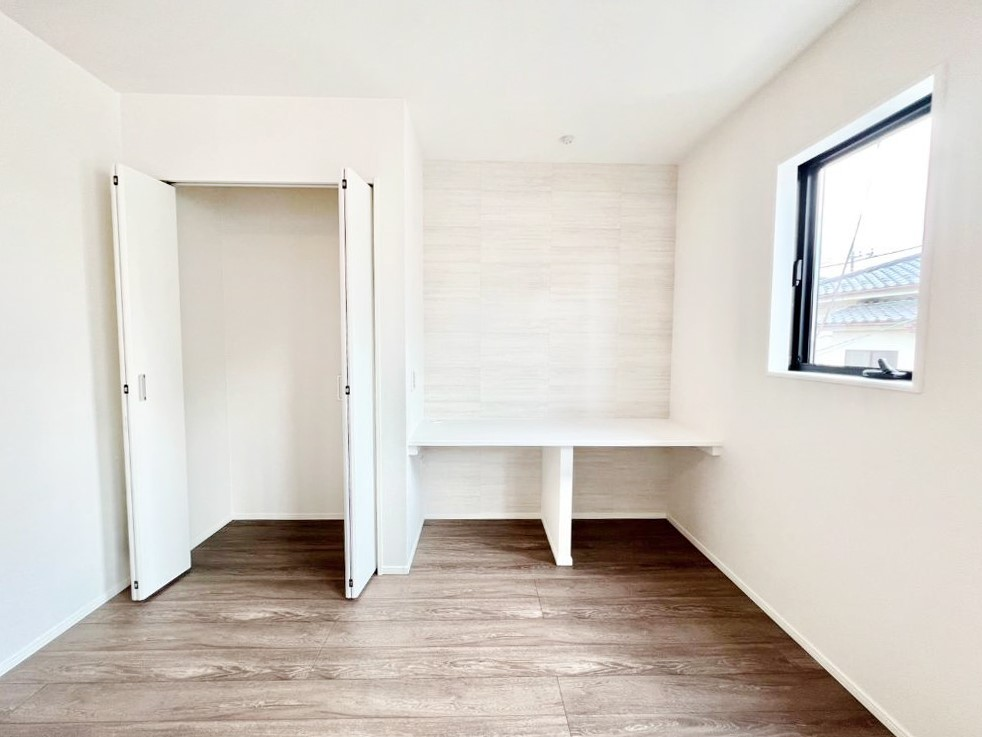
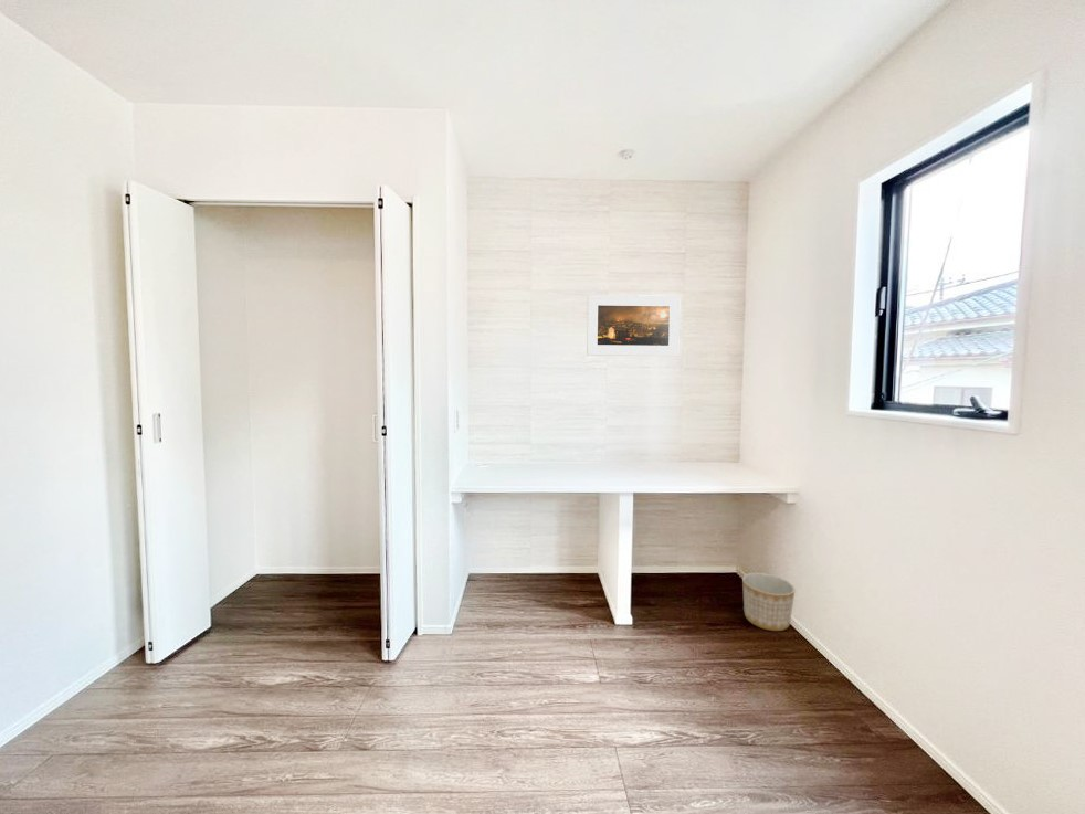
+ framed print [586,294,682,357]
+ planter [741,572,797,632]
